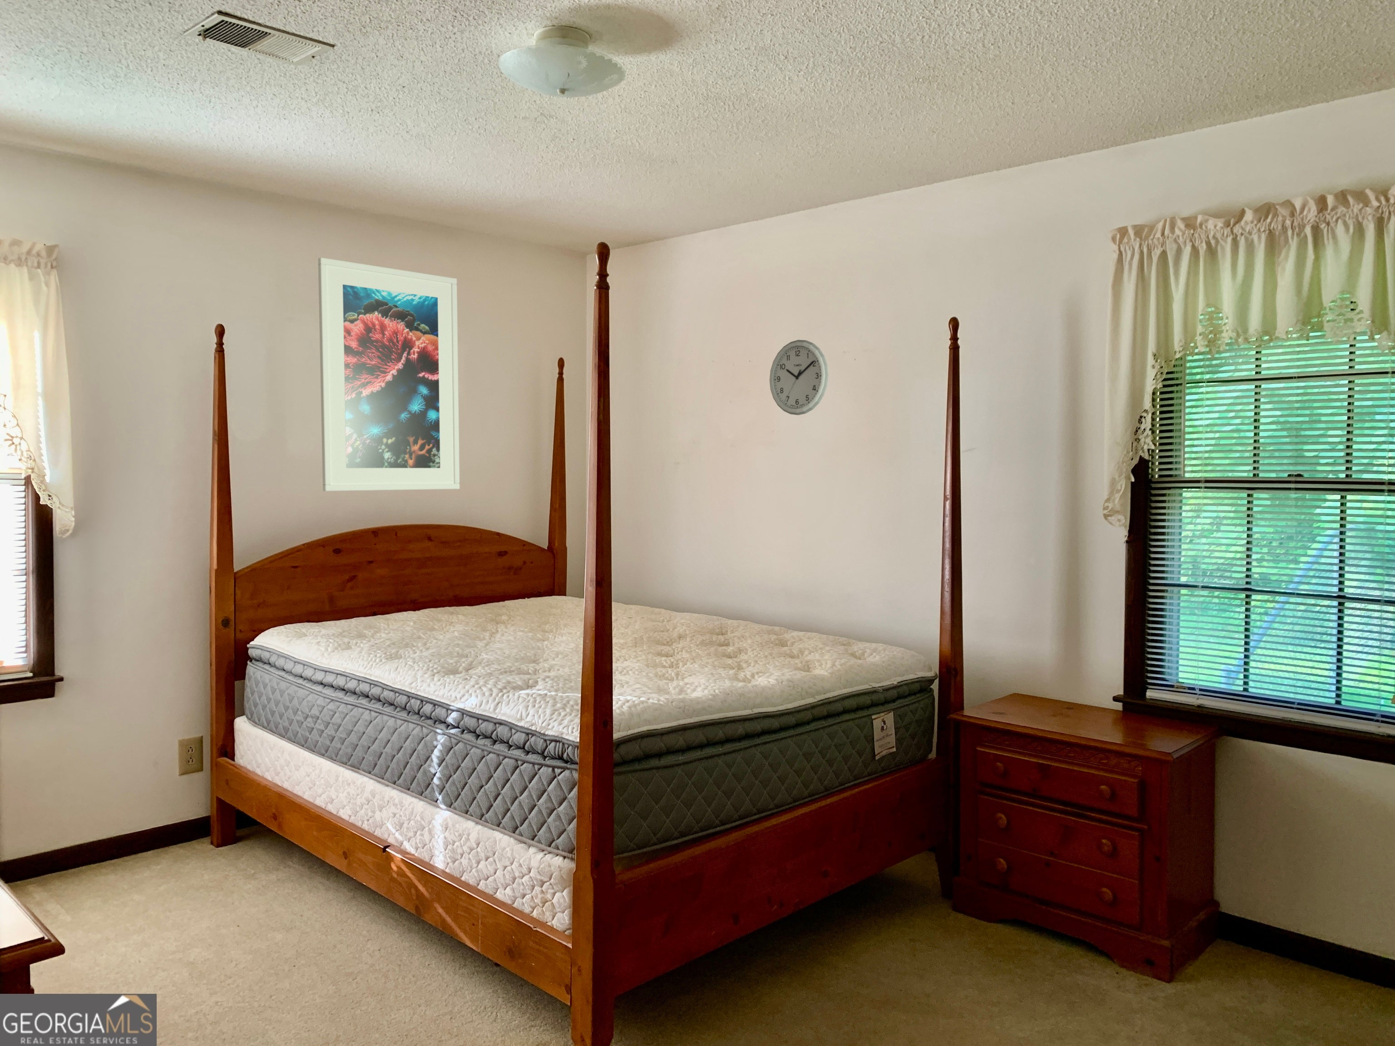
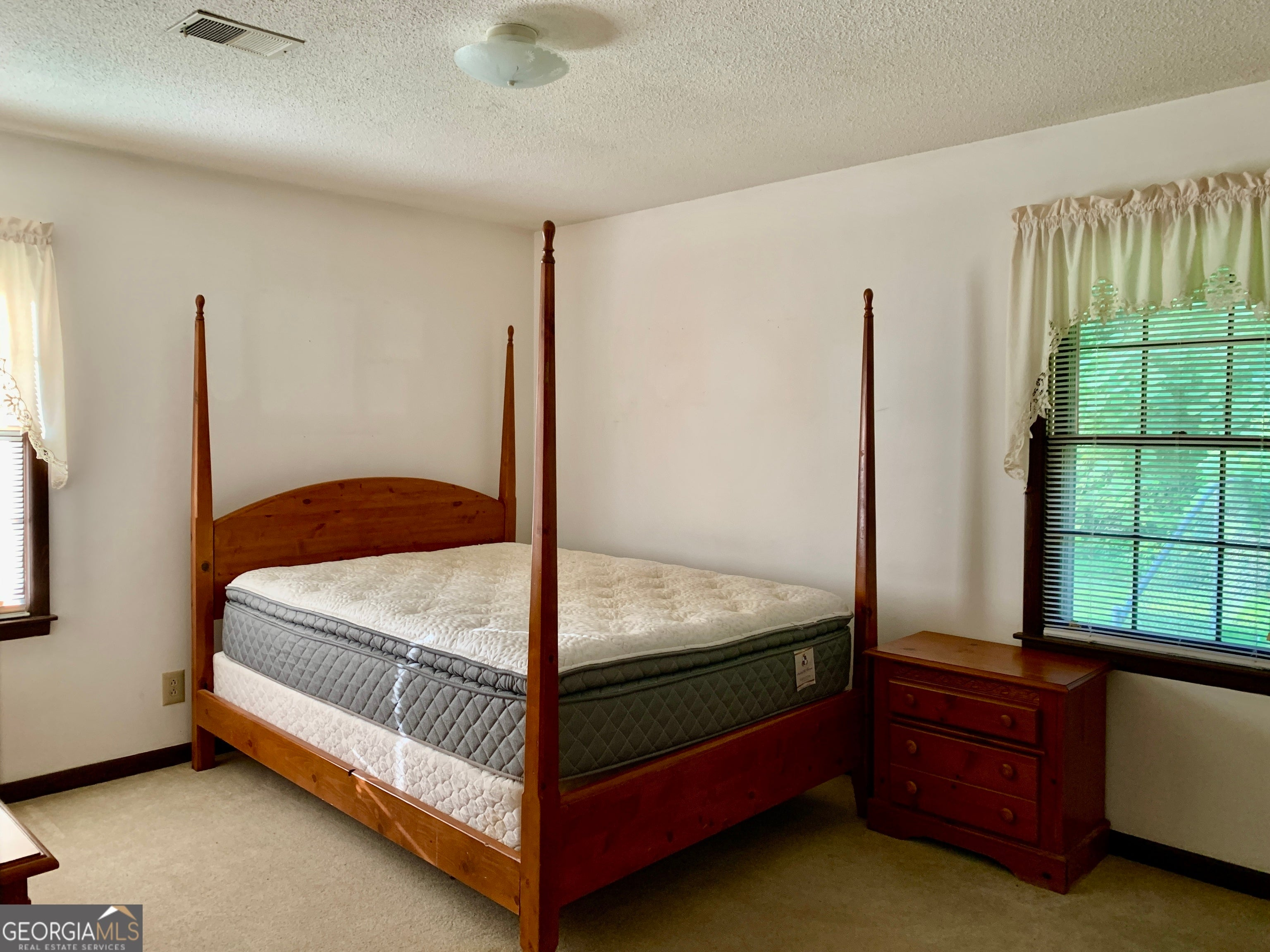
- wall clock [769,340,829,415]
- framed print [317,257,460,491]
